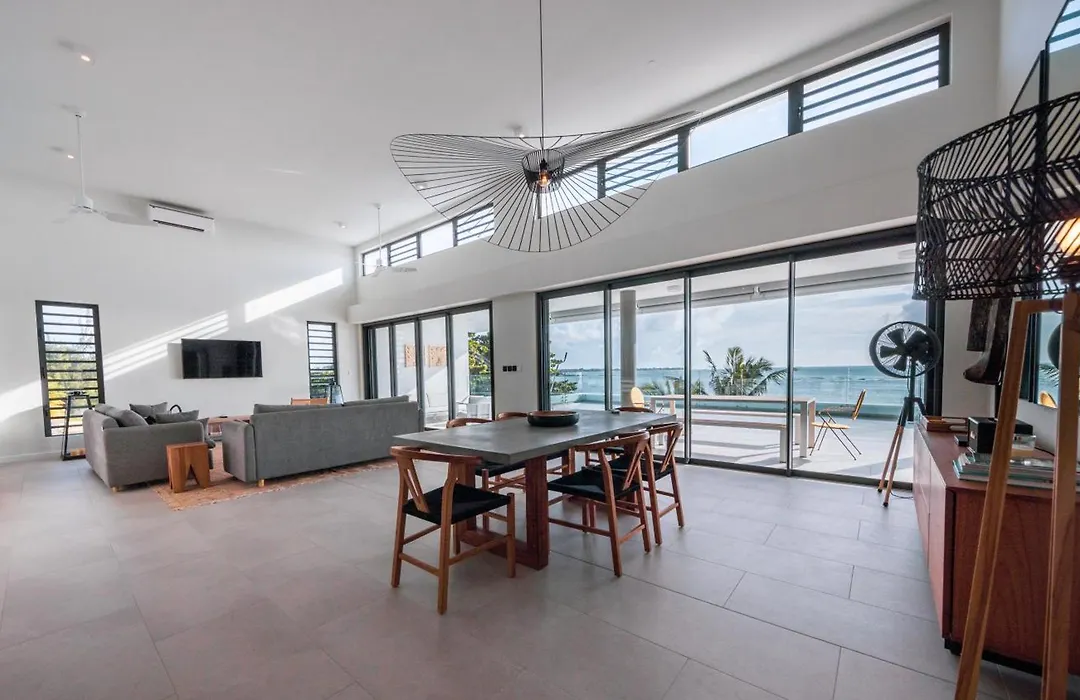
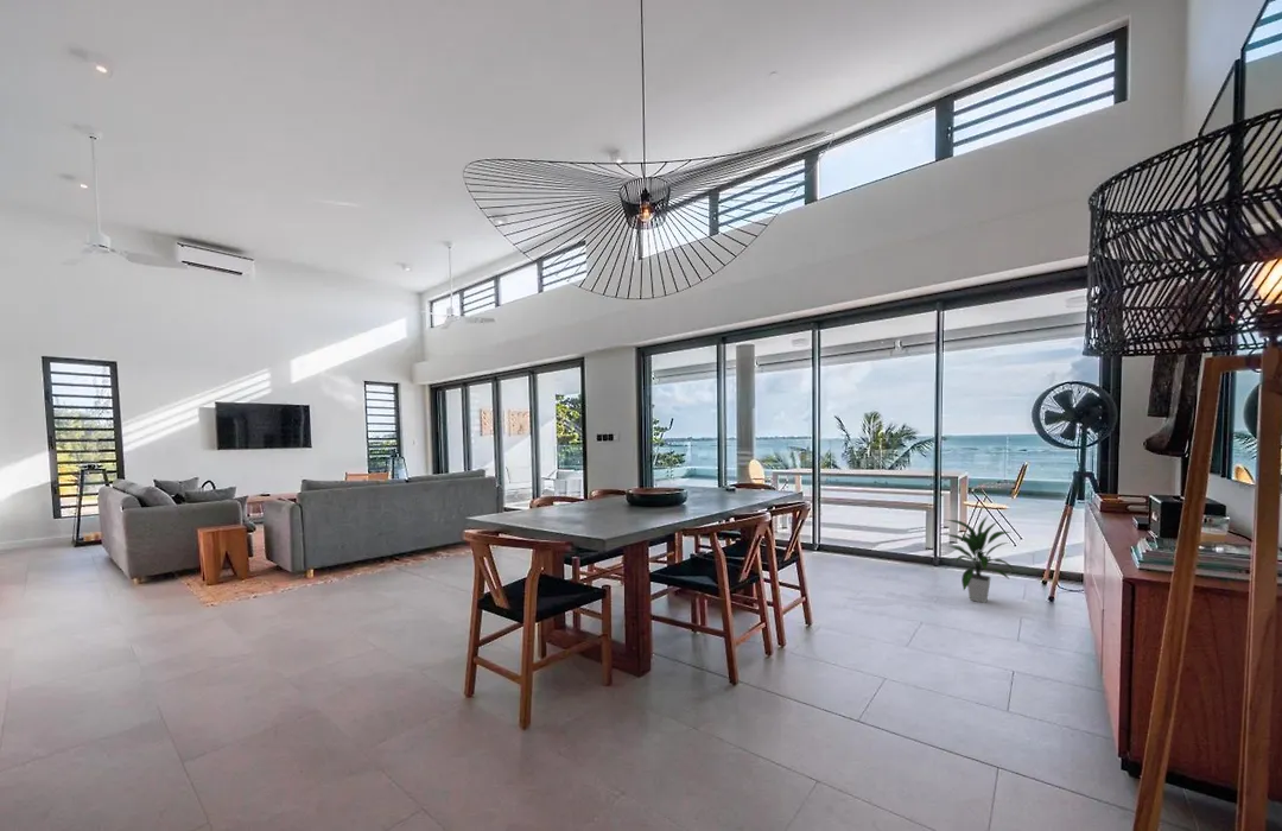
+ indoor plant [940,513,1016,604]
